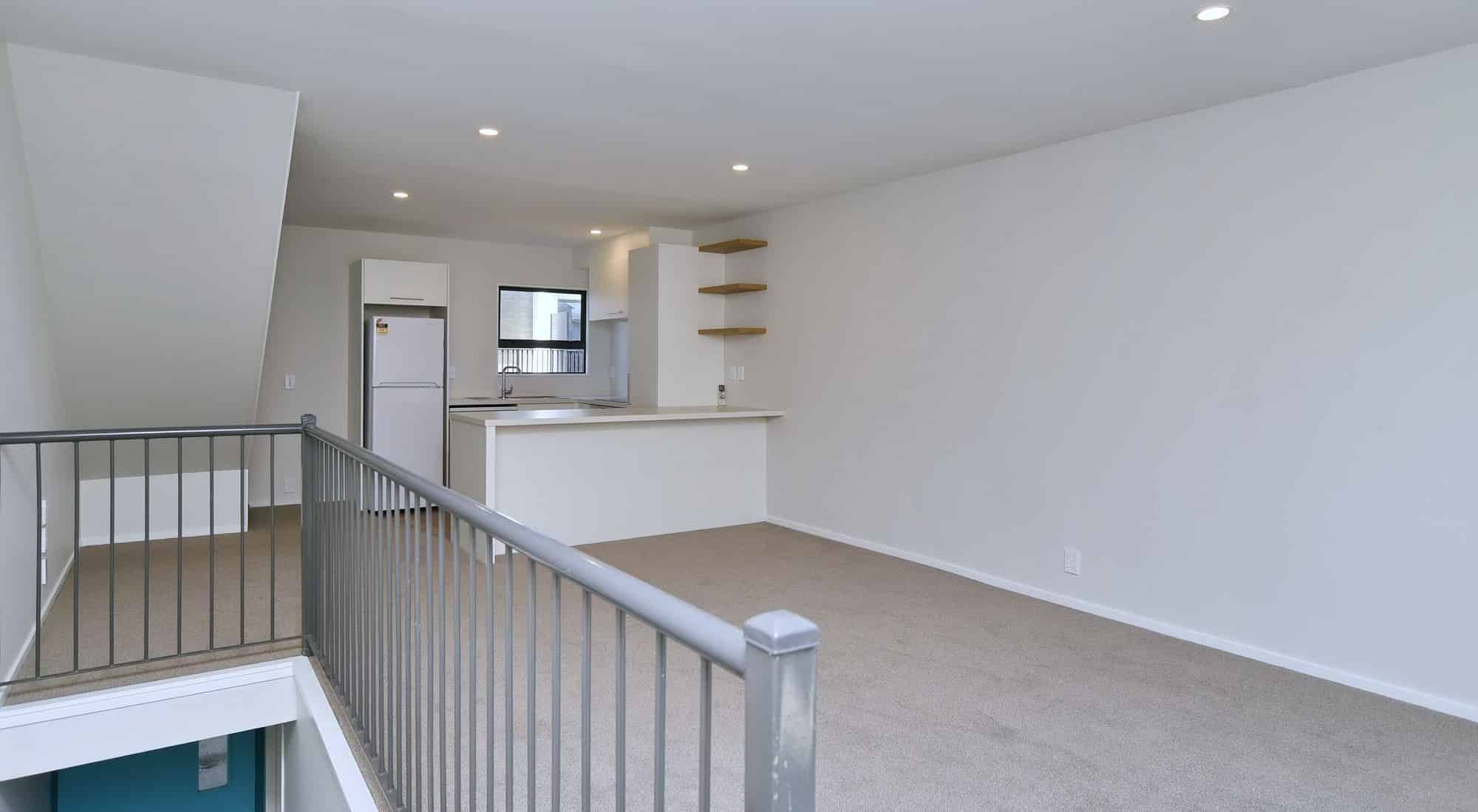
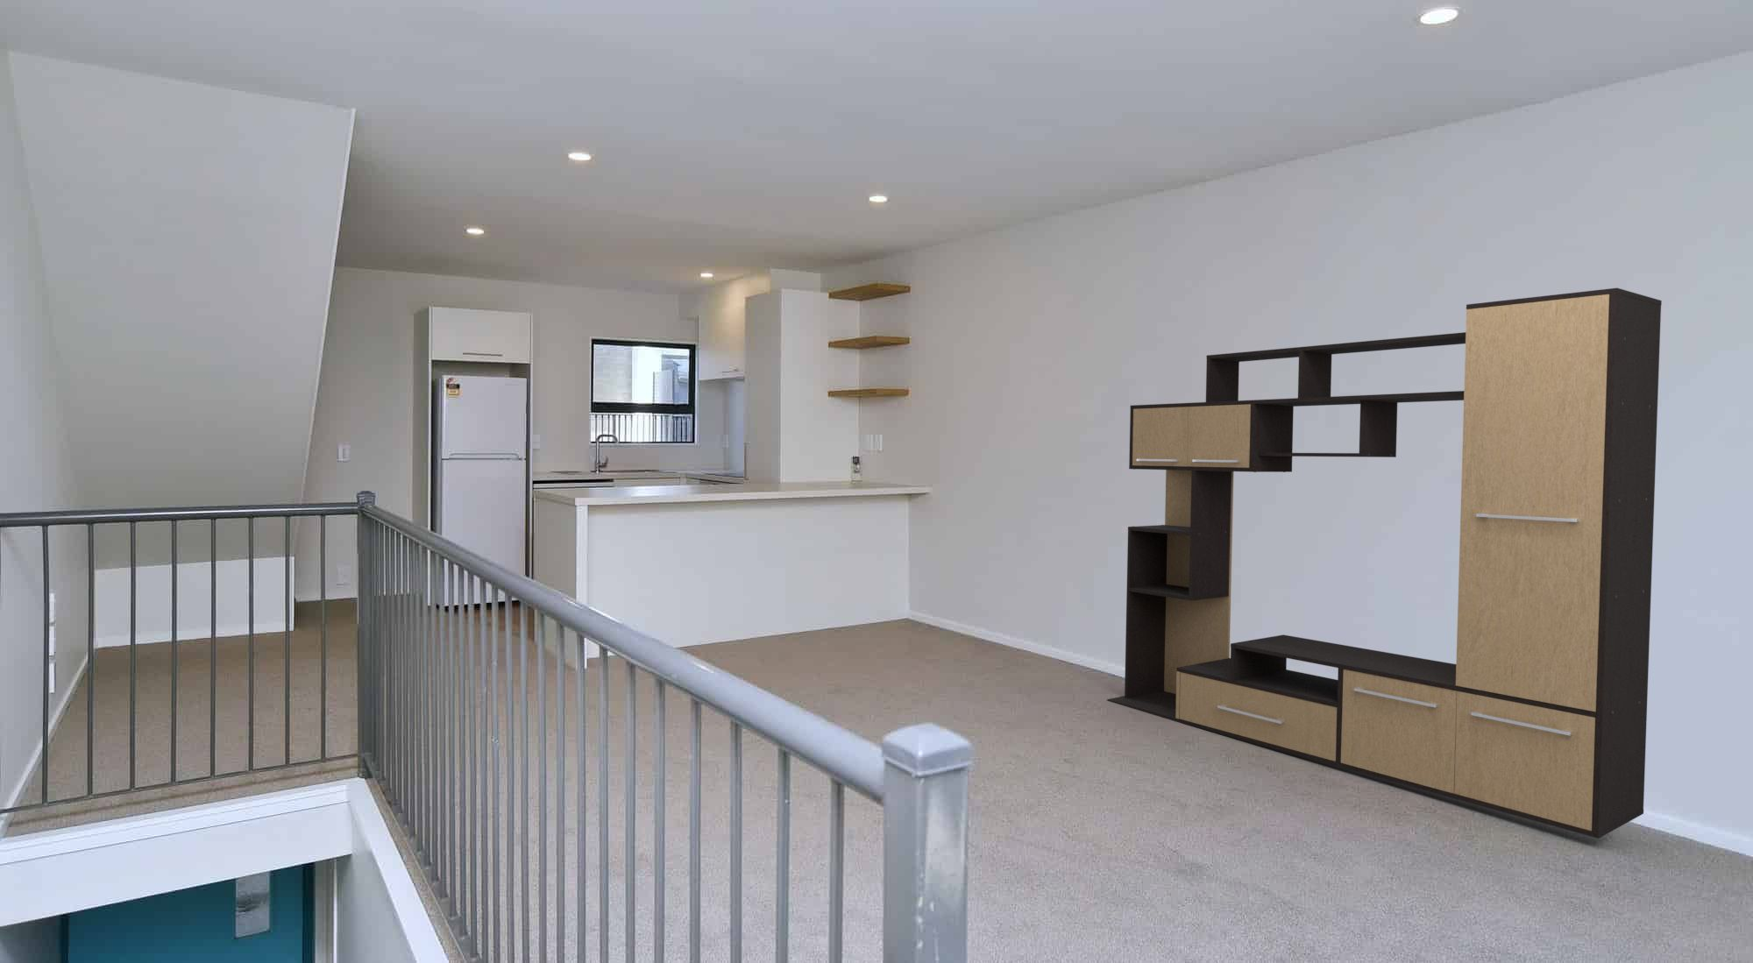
+ media console [1107,287,1663,840]
